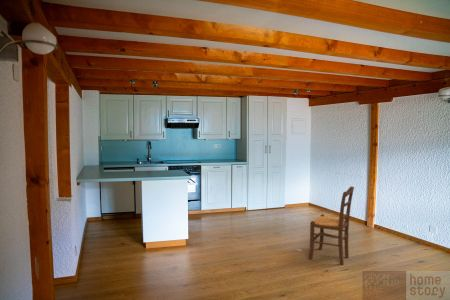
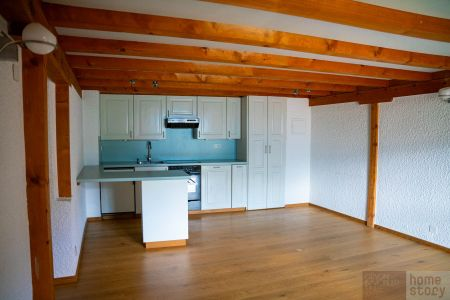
- chair [308,185,355,266]
